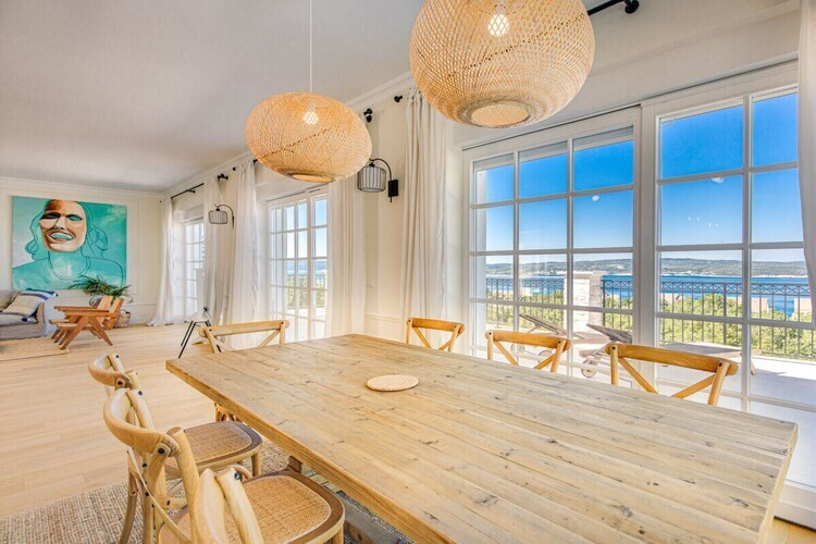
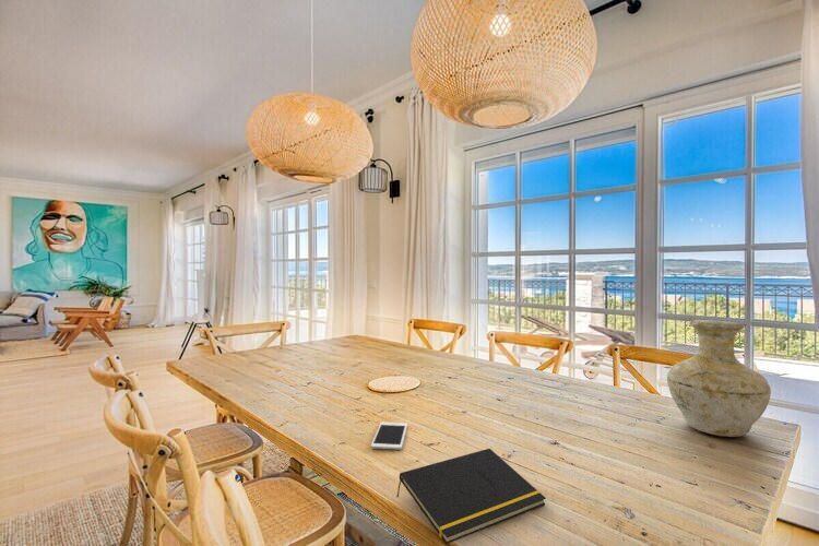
+ vase [666,319,772,438]
+ notepad [395,448,547,545]
+ cell phone [370,422,408,451]
